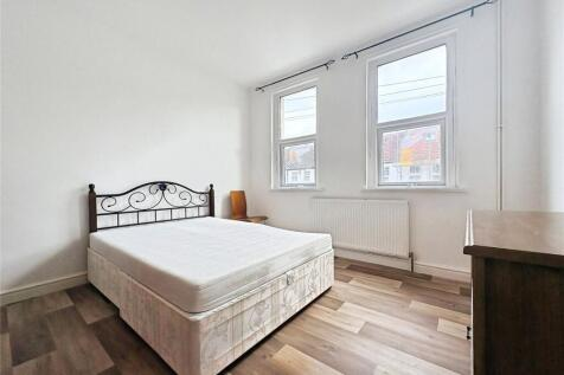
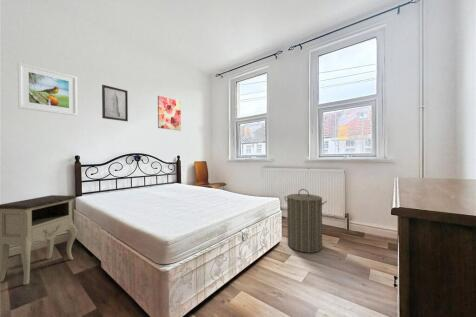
+ laundry hamper [283,188,328,254]
+ wall art [157,95,182,132]
+ nightstand [0,194,78,286]
+ wall art [101,84,129,122]
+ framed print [17,61,78,117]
